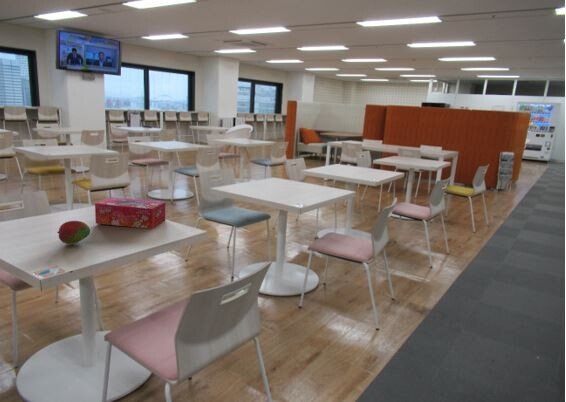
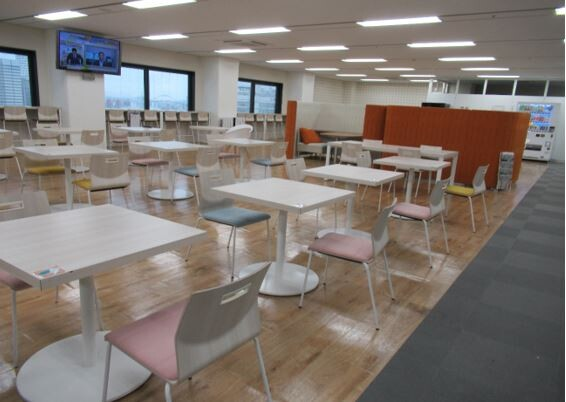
- fruit [56,220,91,245]
- tissue box [94,196,166,230]
